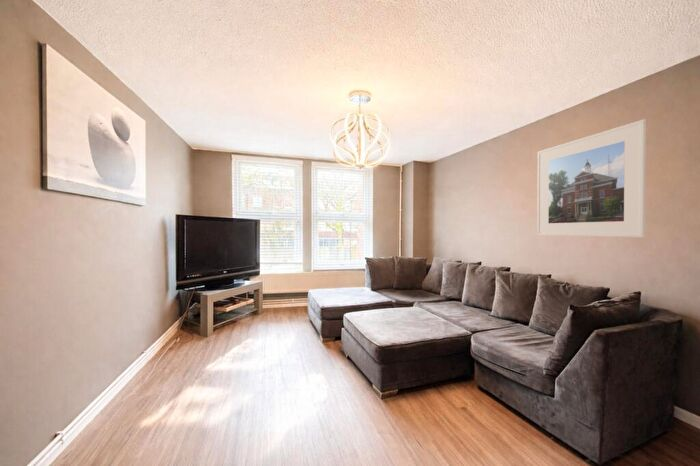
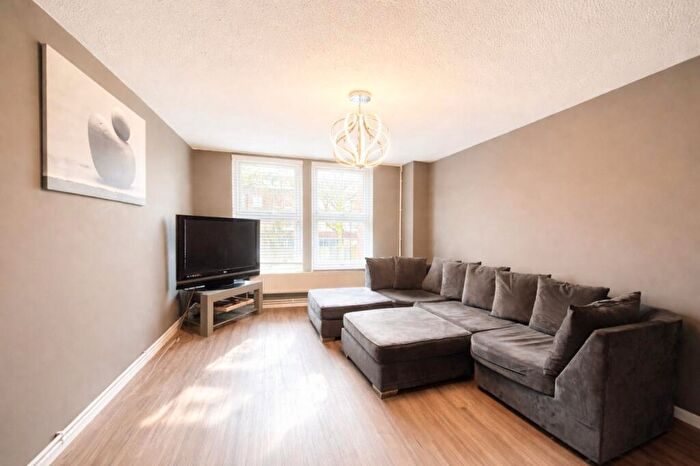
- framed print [536,118,647,238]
